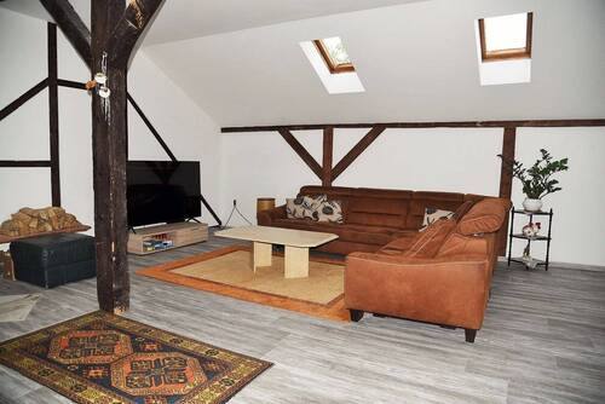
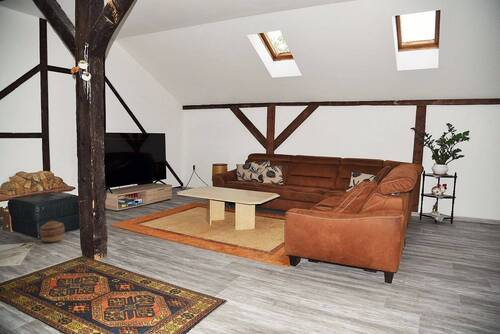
+ basket [39,220,66,243]
